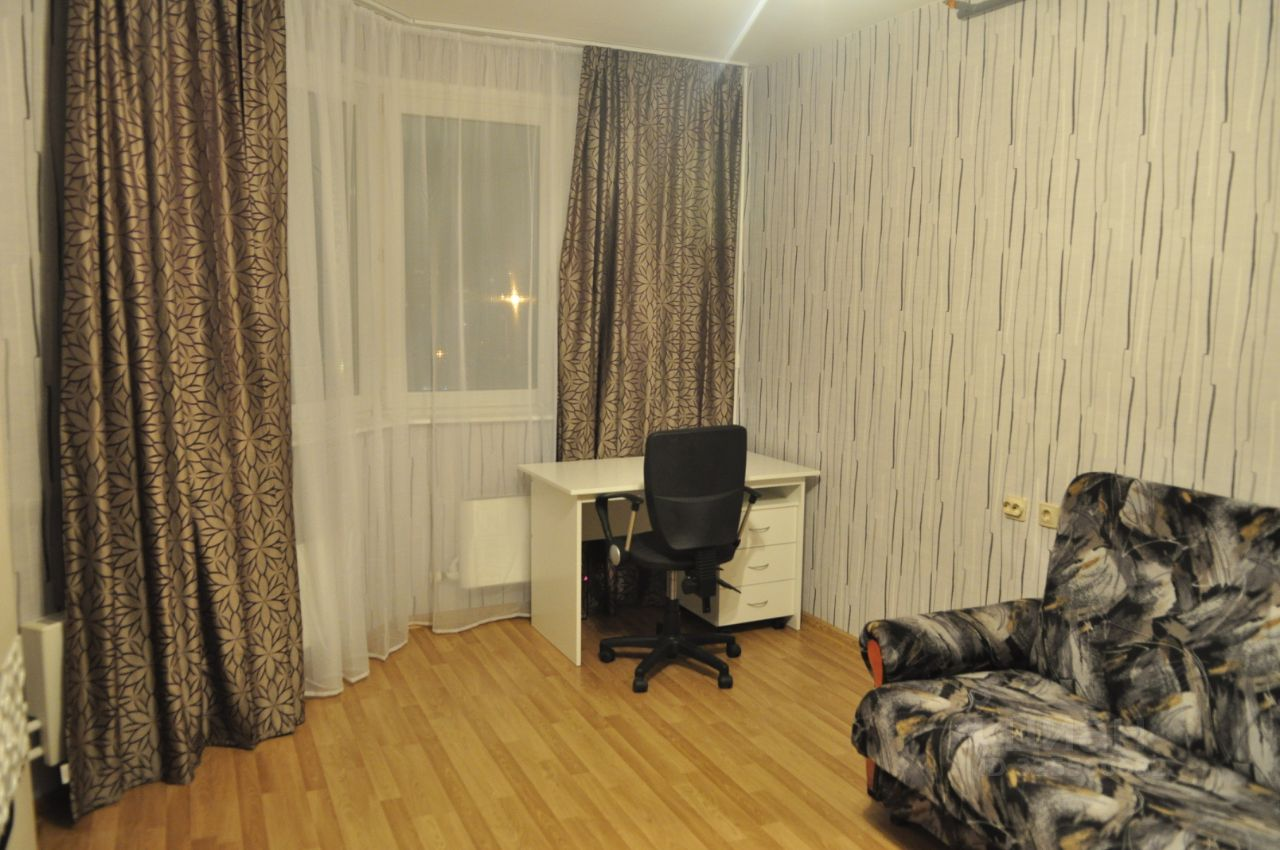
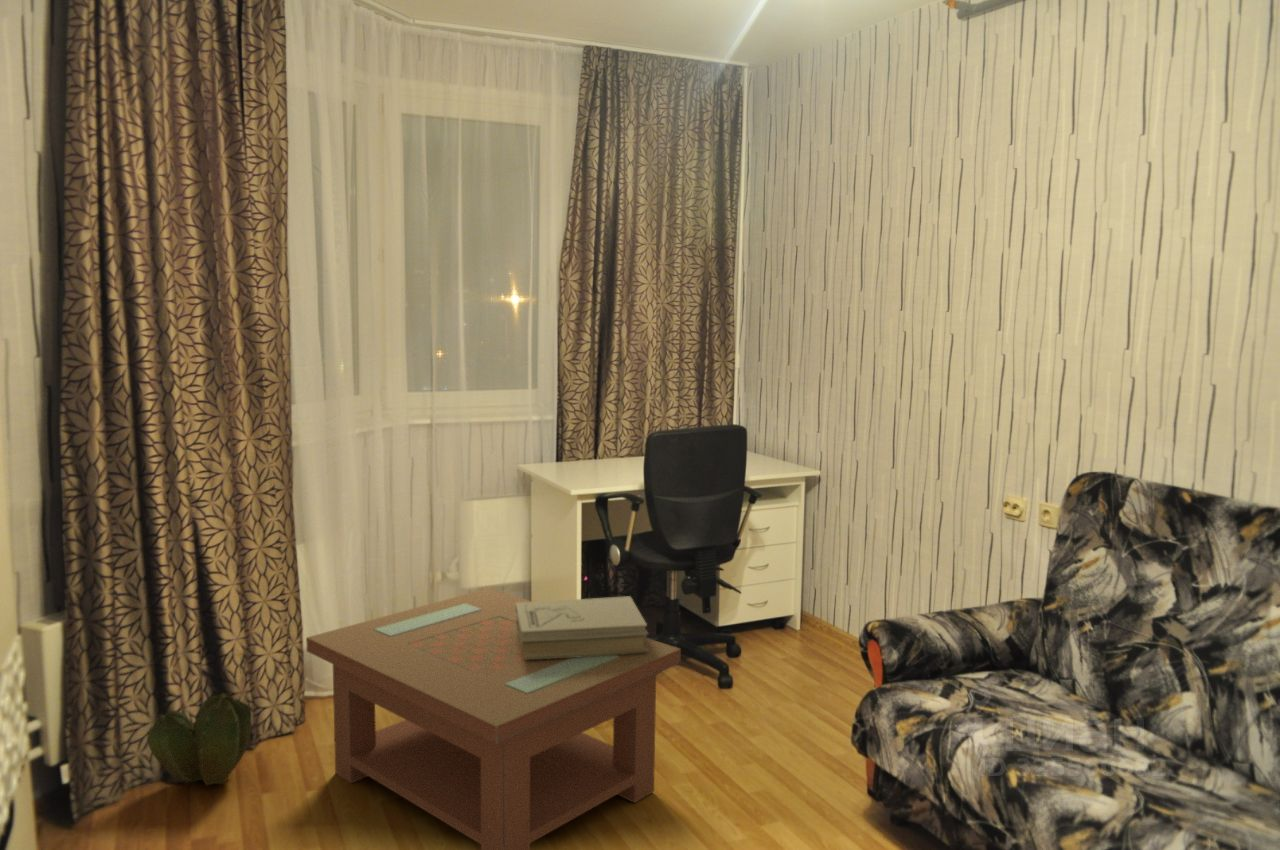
+ coffee table [305,587,682,850]
+ cactus [147,692,252,786]
+ books [516,595,649,660]
